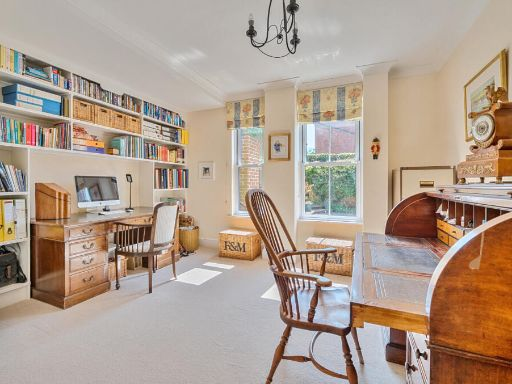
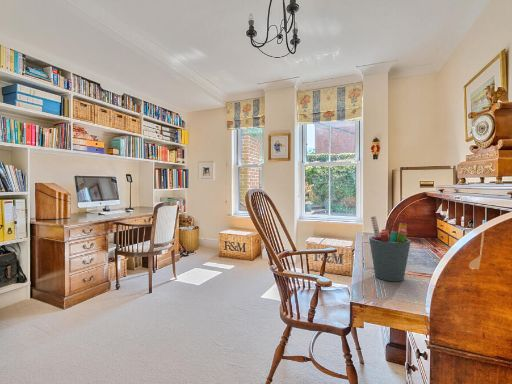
+ pen holder [368,216,412,282]
